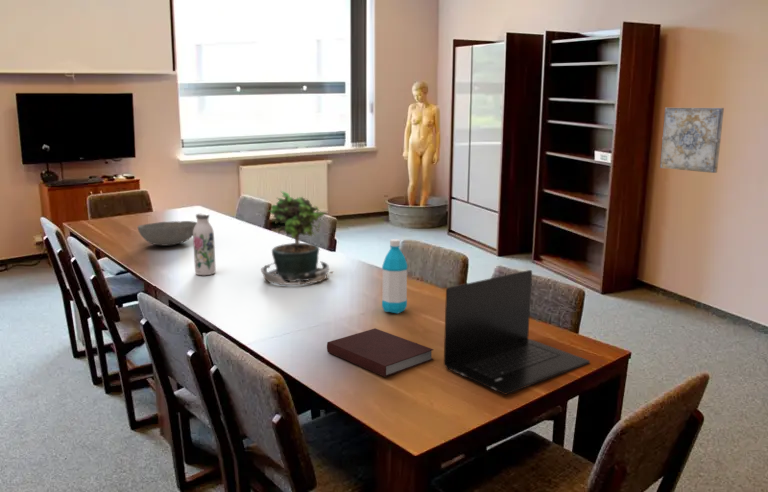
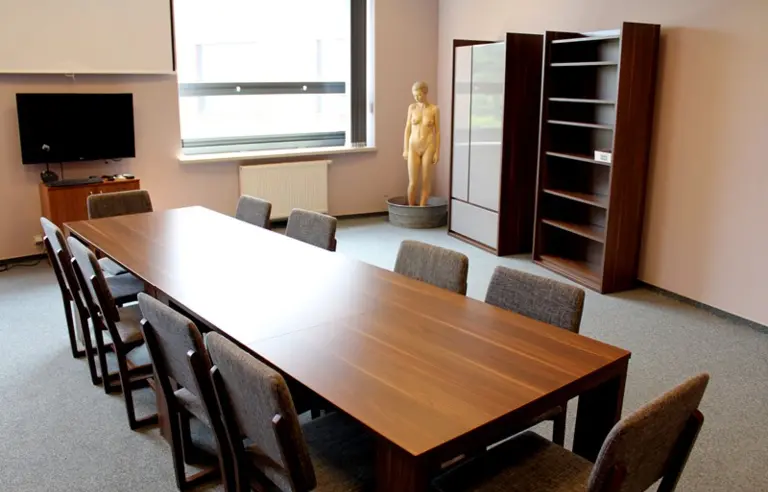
- water bottle [192,212,217,276]
- notebook [326,327,434,378]
- potted plant [260,189,333,286]
- laptop [443,269,591,395]
- water bottle [381,238,409,315]
- wall art [659,107,725,174]
- bowl [137,220,197,247]
